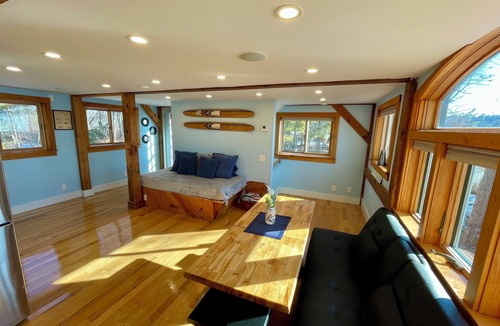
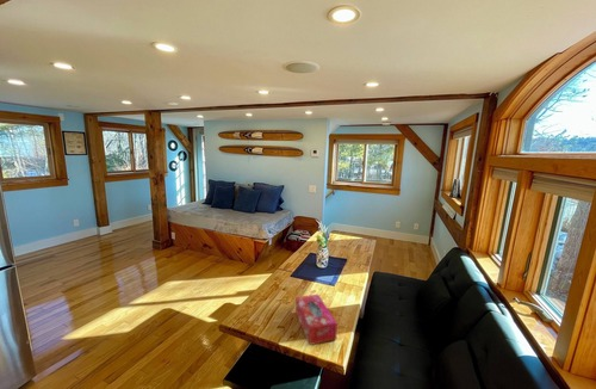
+ tissue box [294,294,339,346]
